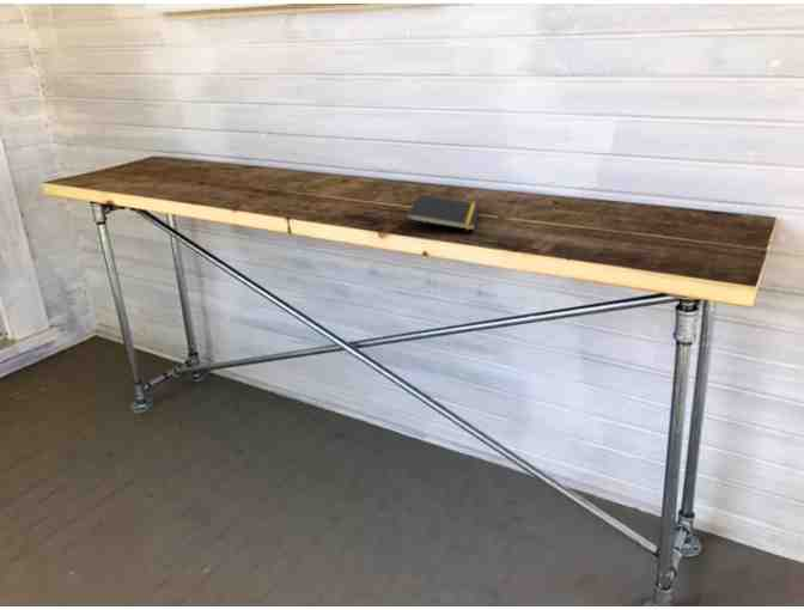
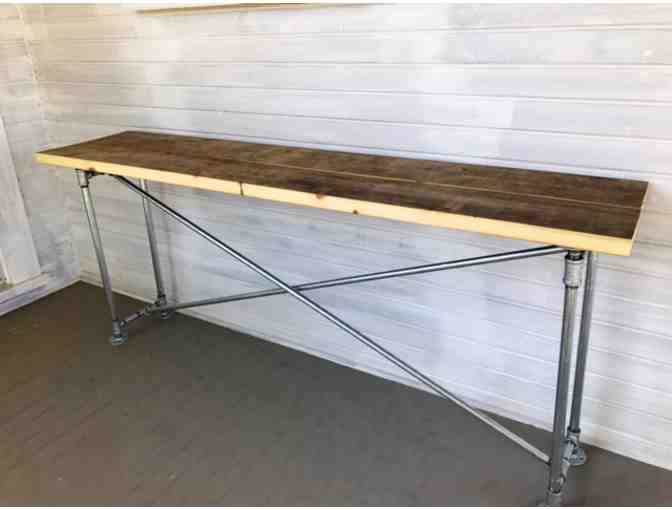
- notepad [404,194,481,234]
